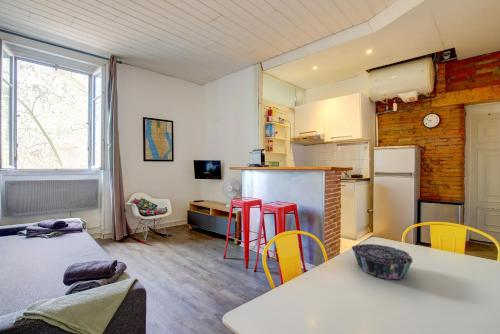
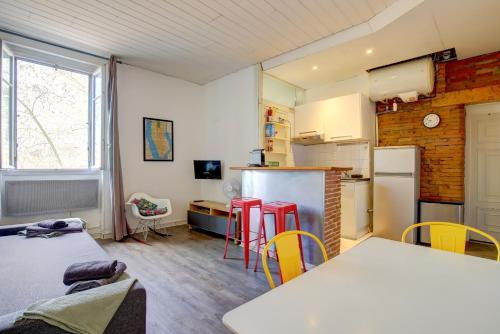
- decorative bowl [351,243,414,281]
